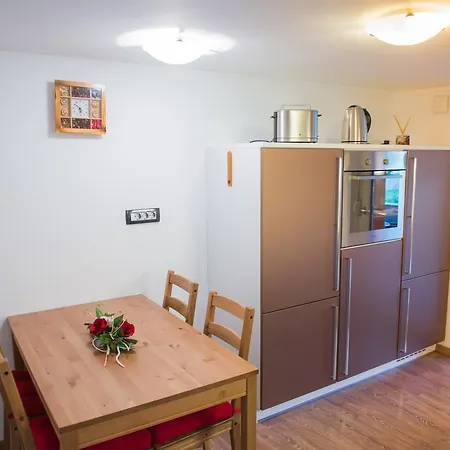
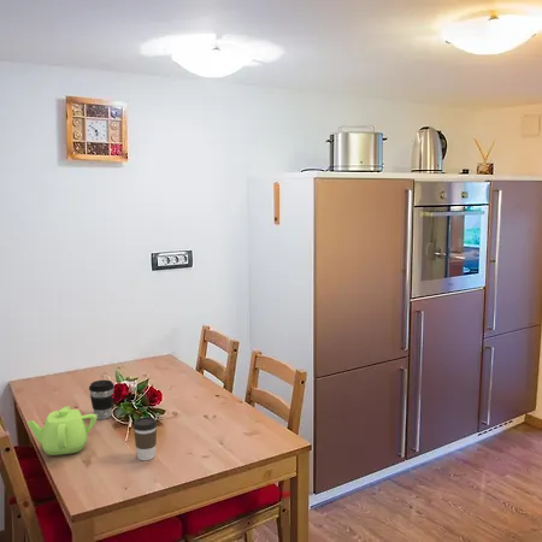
+ coffee cup [132,416,159,461]
+ teapot [26,405,98,456]
+ coffee cup [88,379,116,420]
